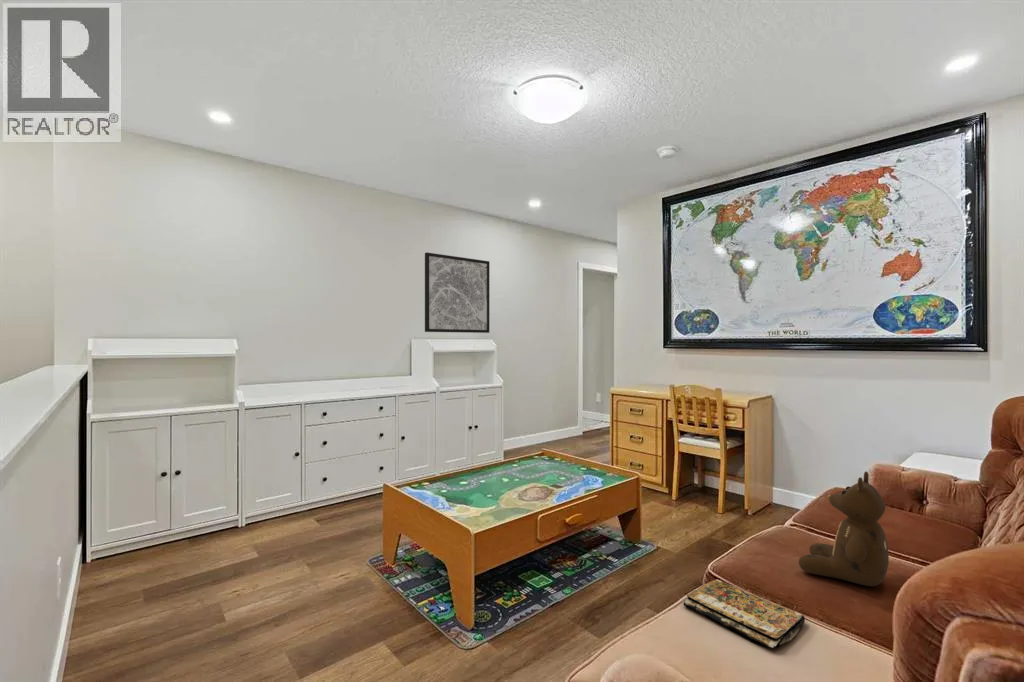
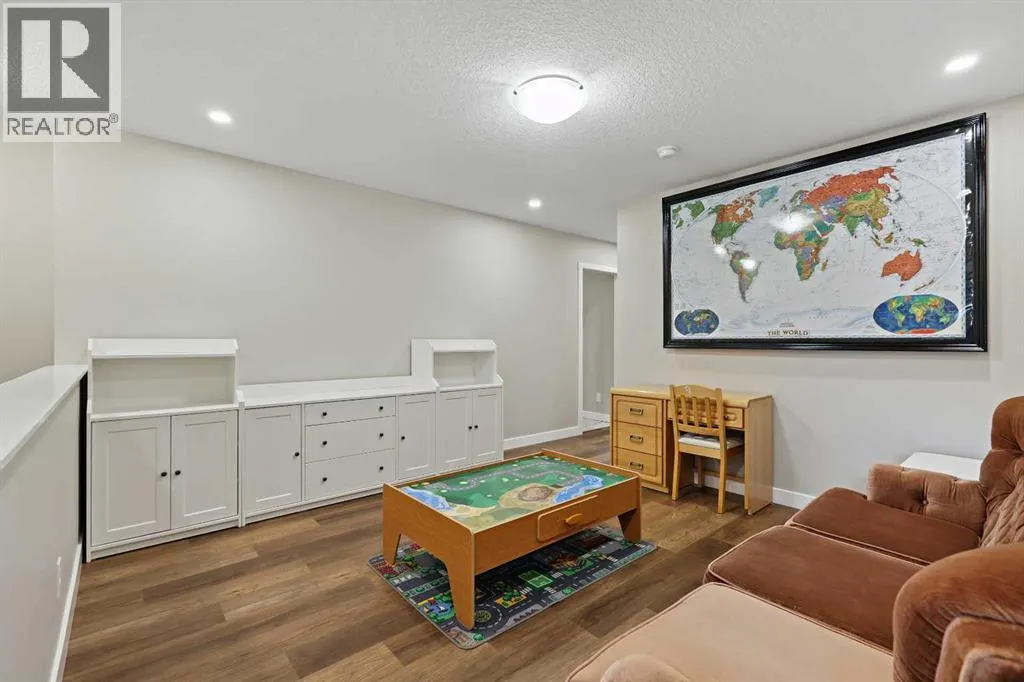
- teddy bear [798,470,890,587]
- wall art [424,252,490,334]
- book [683,578,806,649]
